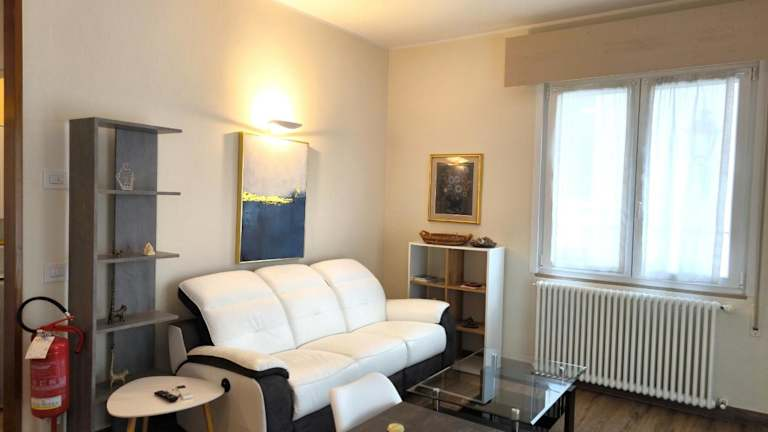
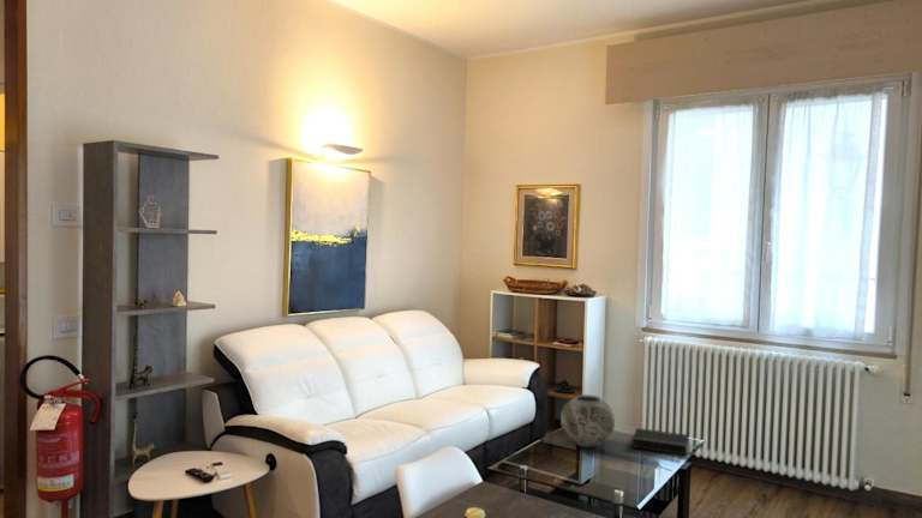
+ book [631,427,695,456]
+ vase [559,393,616,448]
